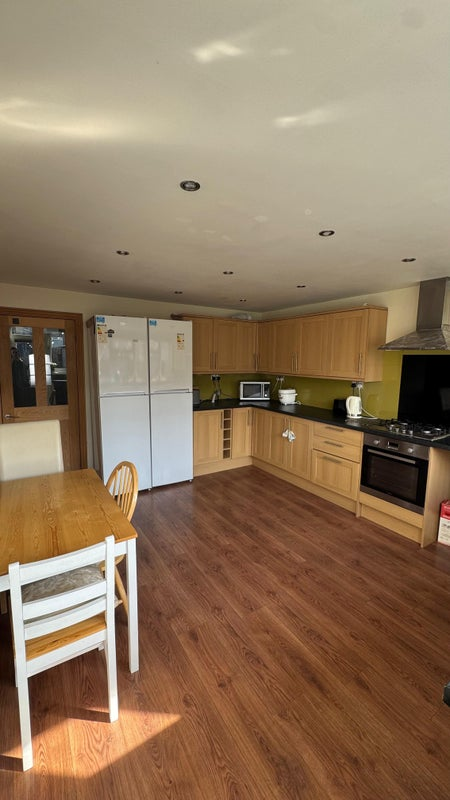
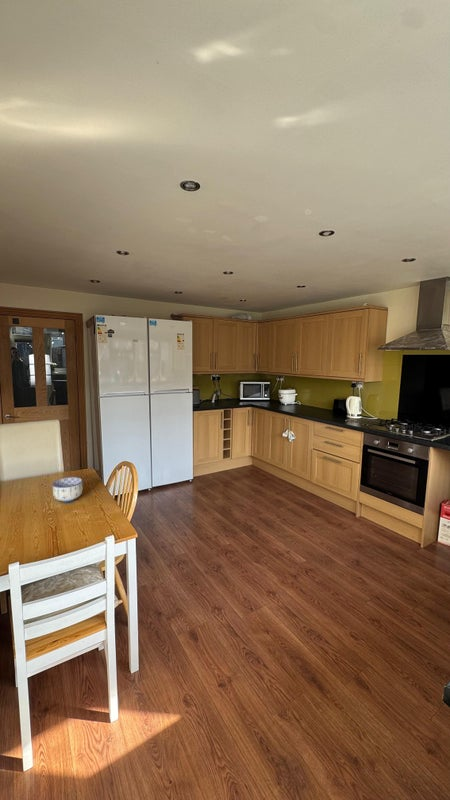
+ bowl [51,476,84,503]
